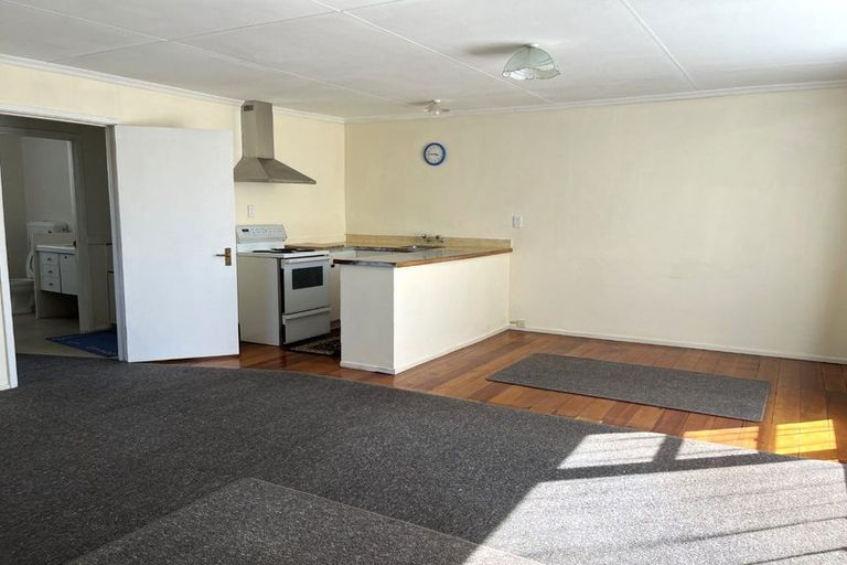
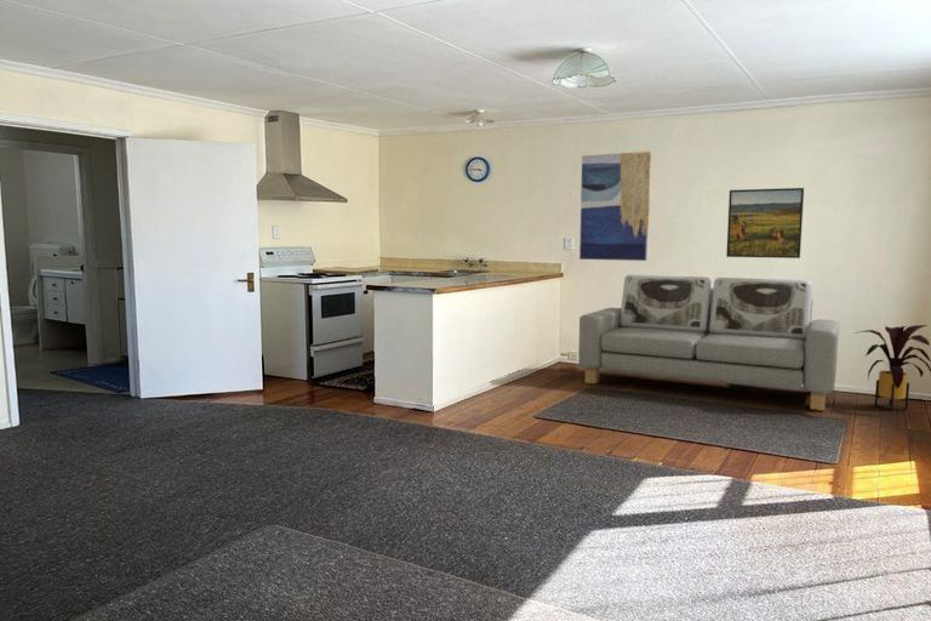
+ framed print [725,187,805,260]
+ house plant [853,324,931,412]
+ wall art [578,150,653,262]
+ sofa [577,273,840,412]
